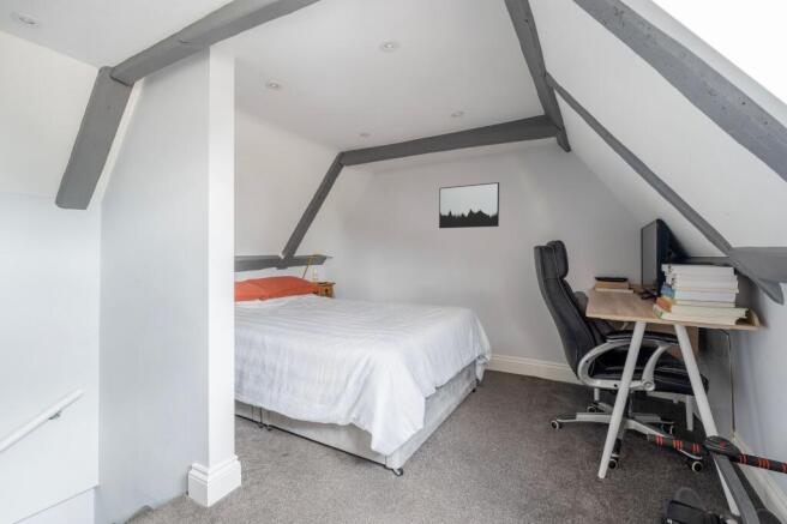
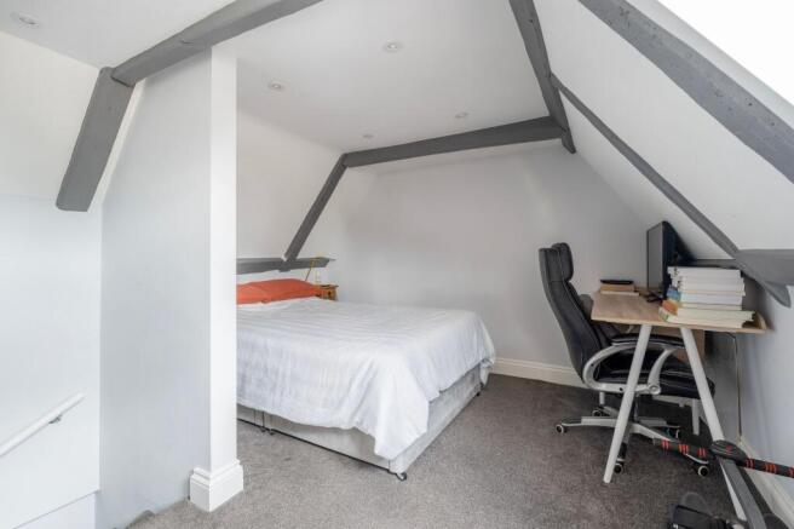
- wall art [438,181,500,229]
